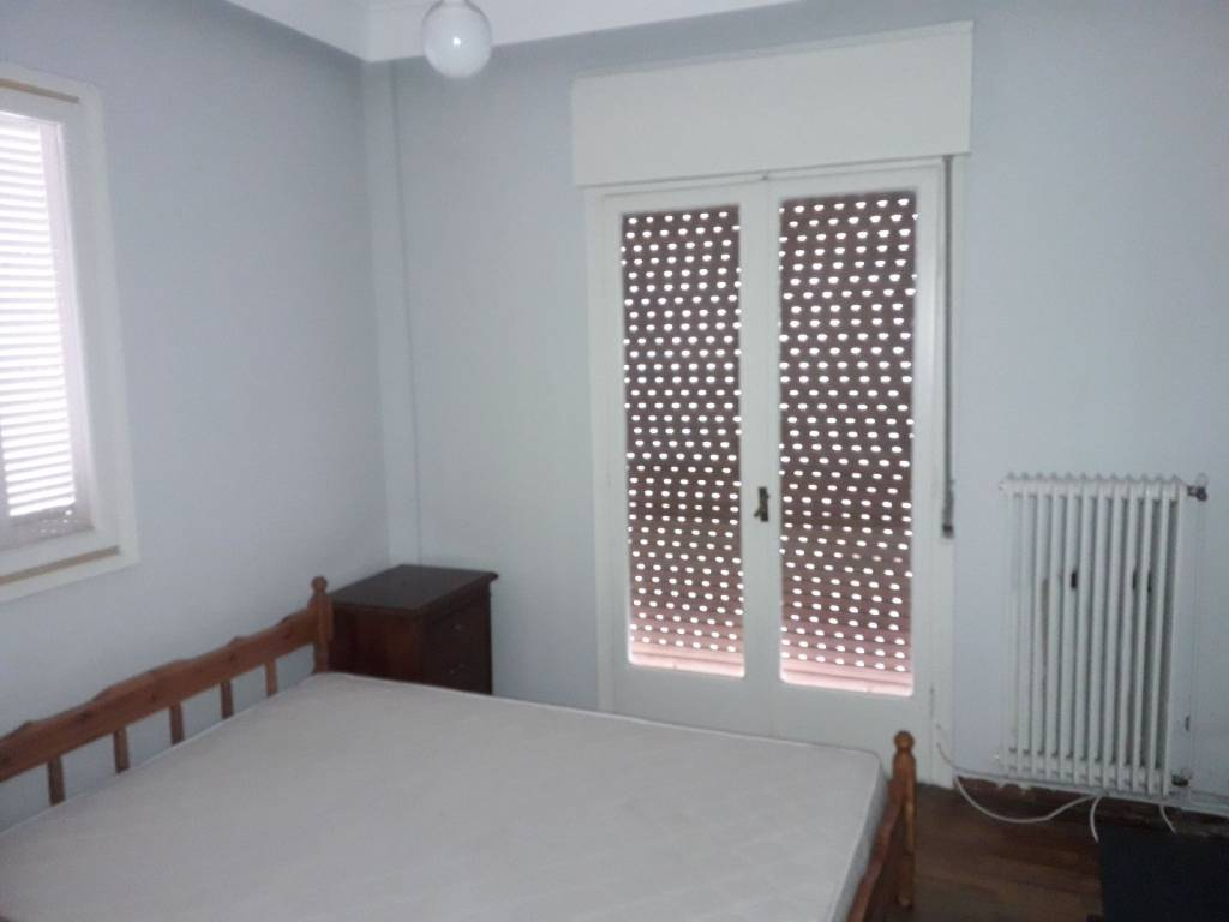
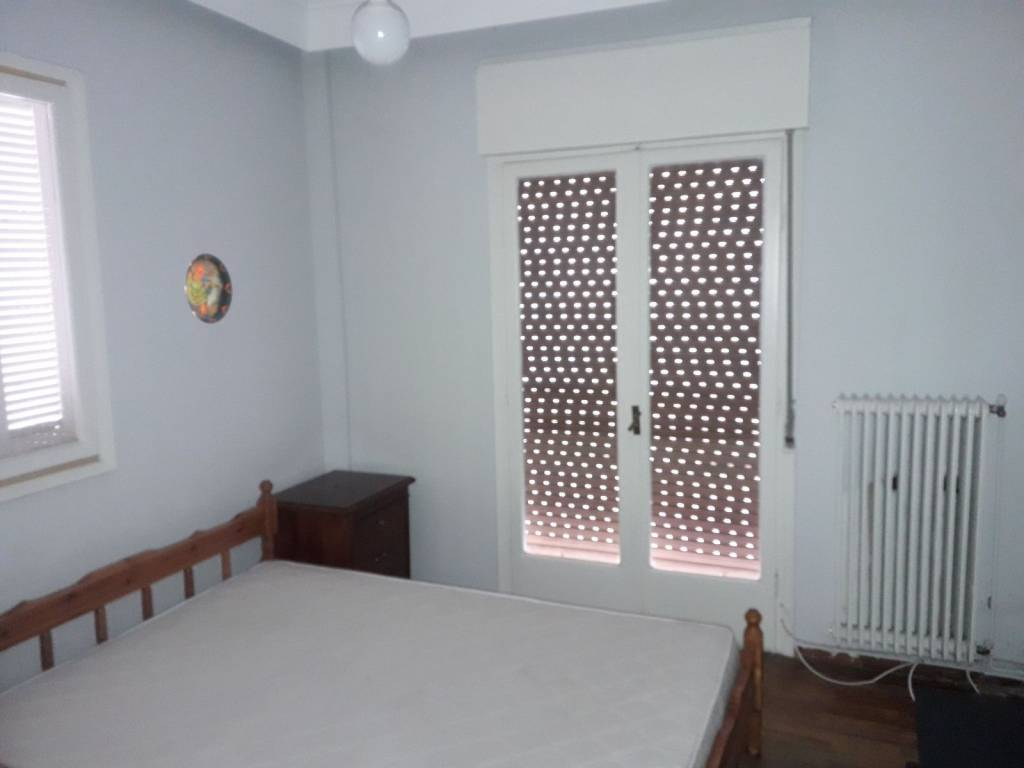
+ decorative plate [183,252,233,325]
